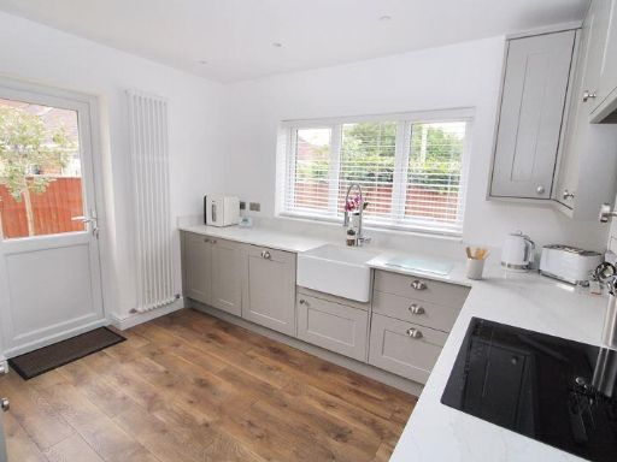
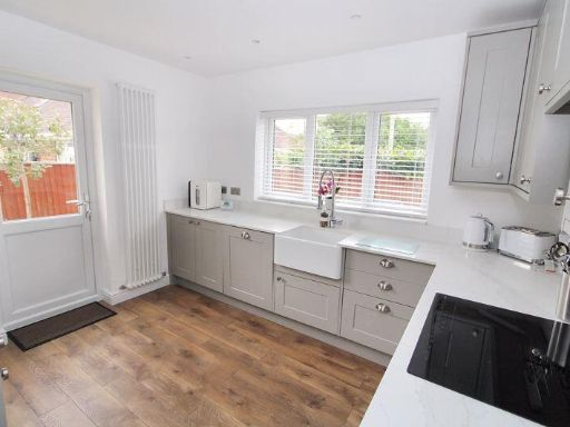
- utensil holder [465,245,490,280]
